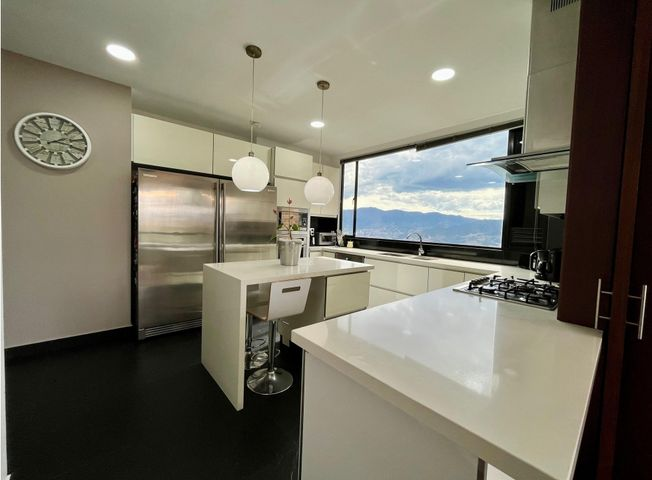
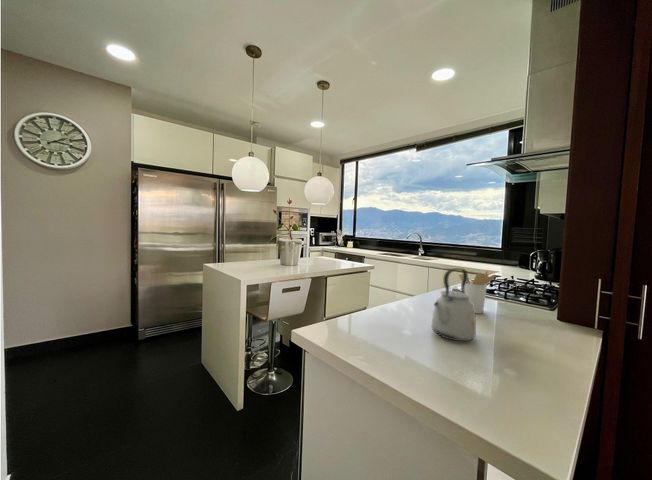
+ kettle [430,267,477,342]
+ utensil holder [458,269,497,315]
